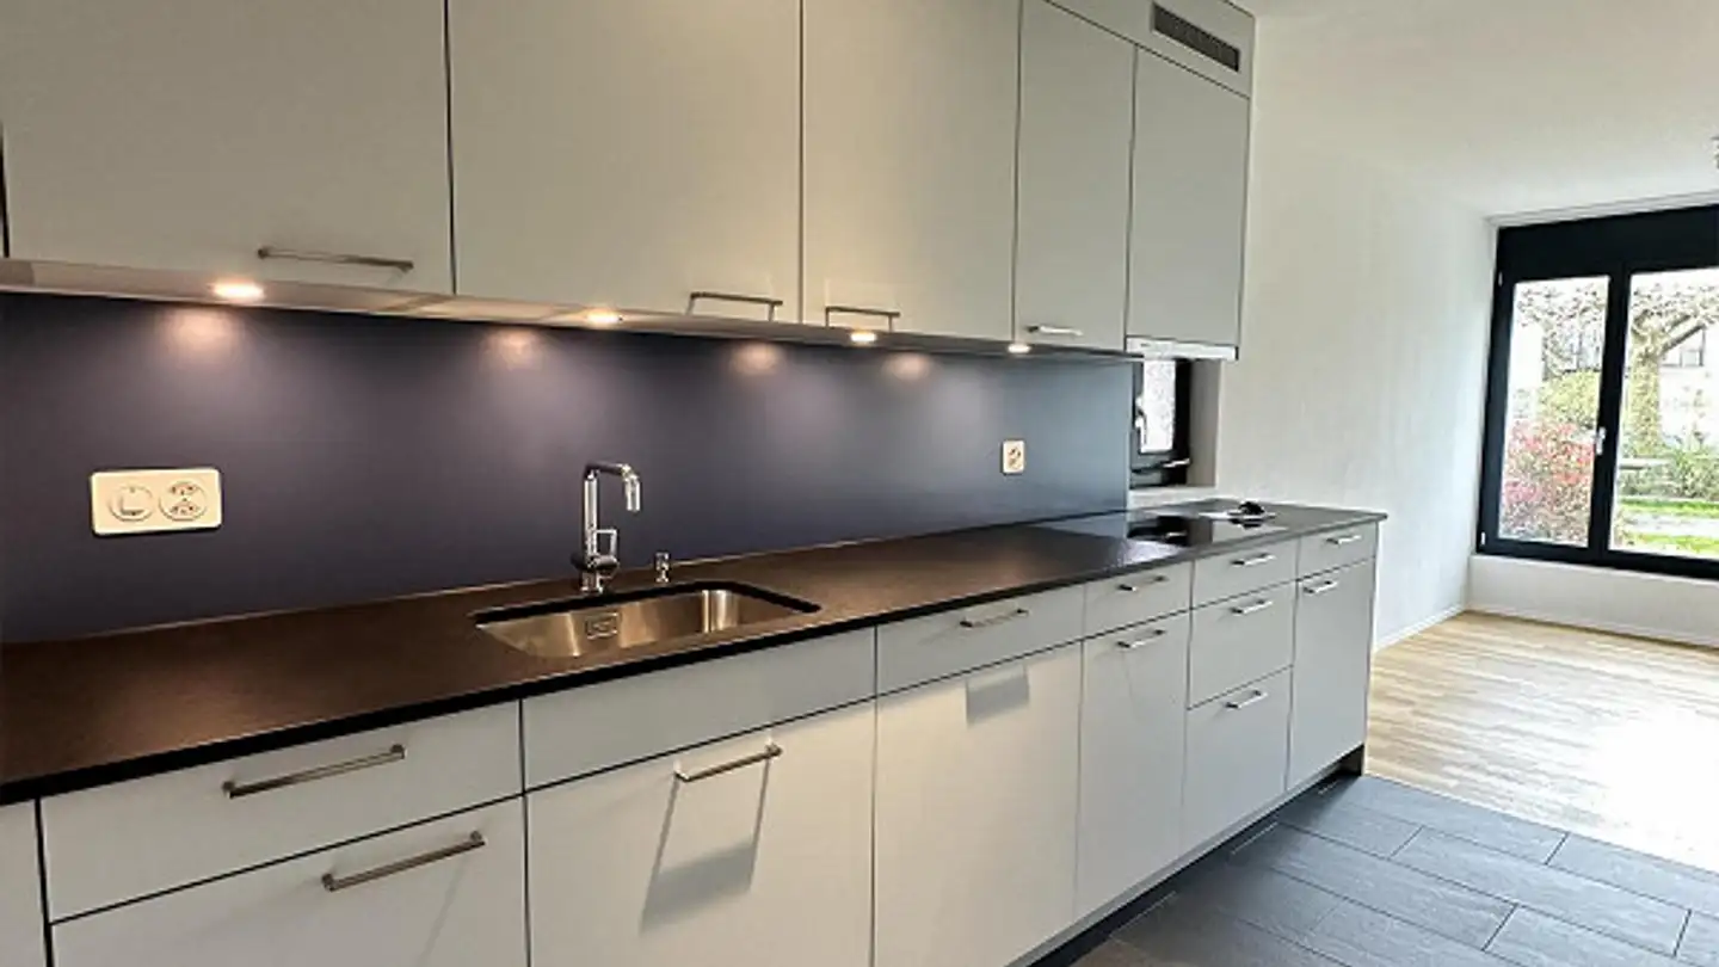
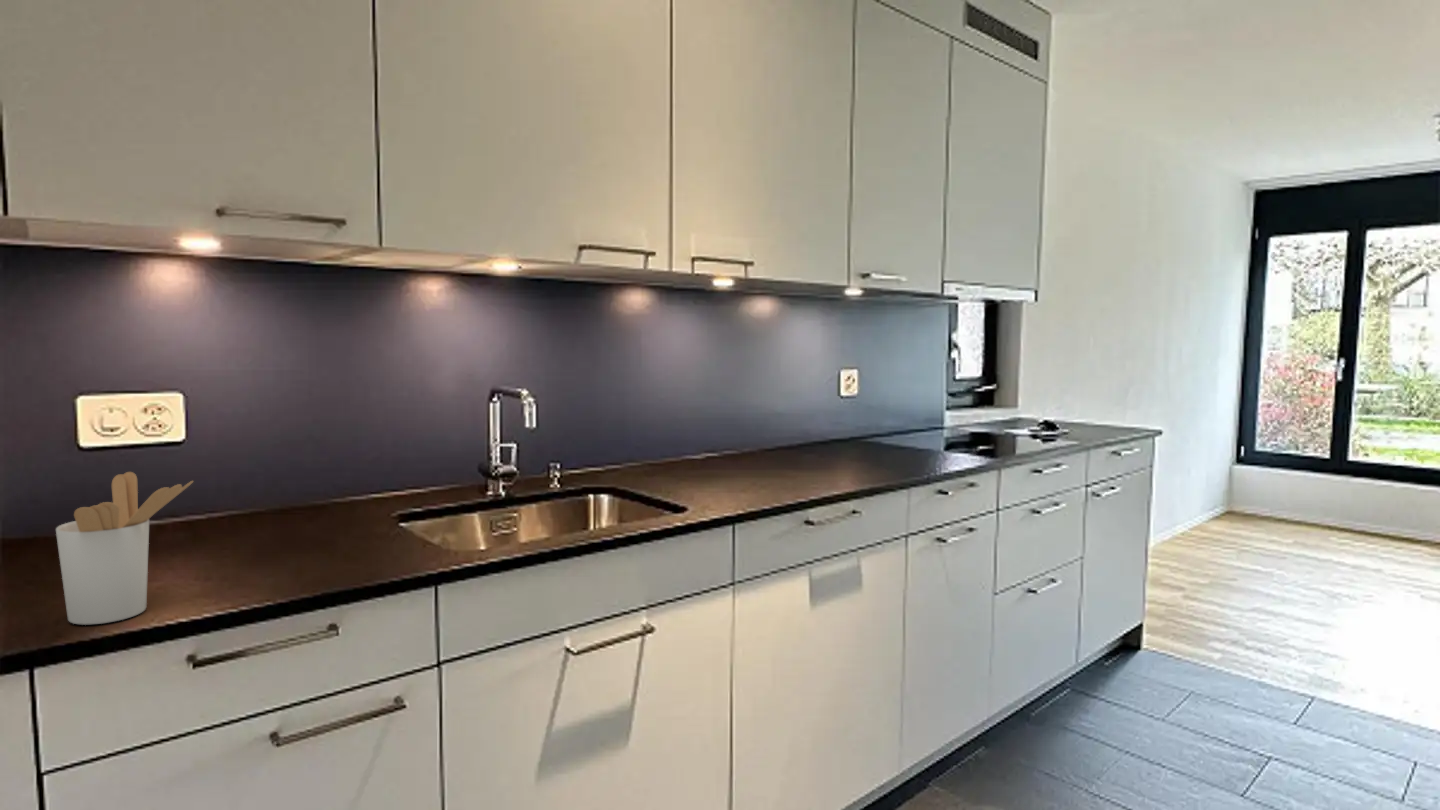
+ utensil holder [55,471,195,626]
